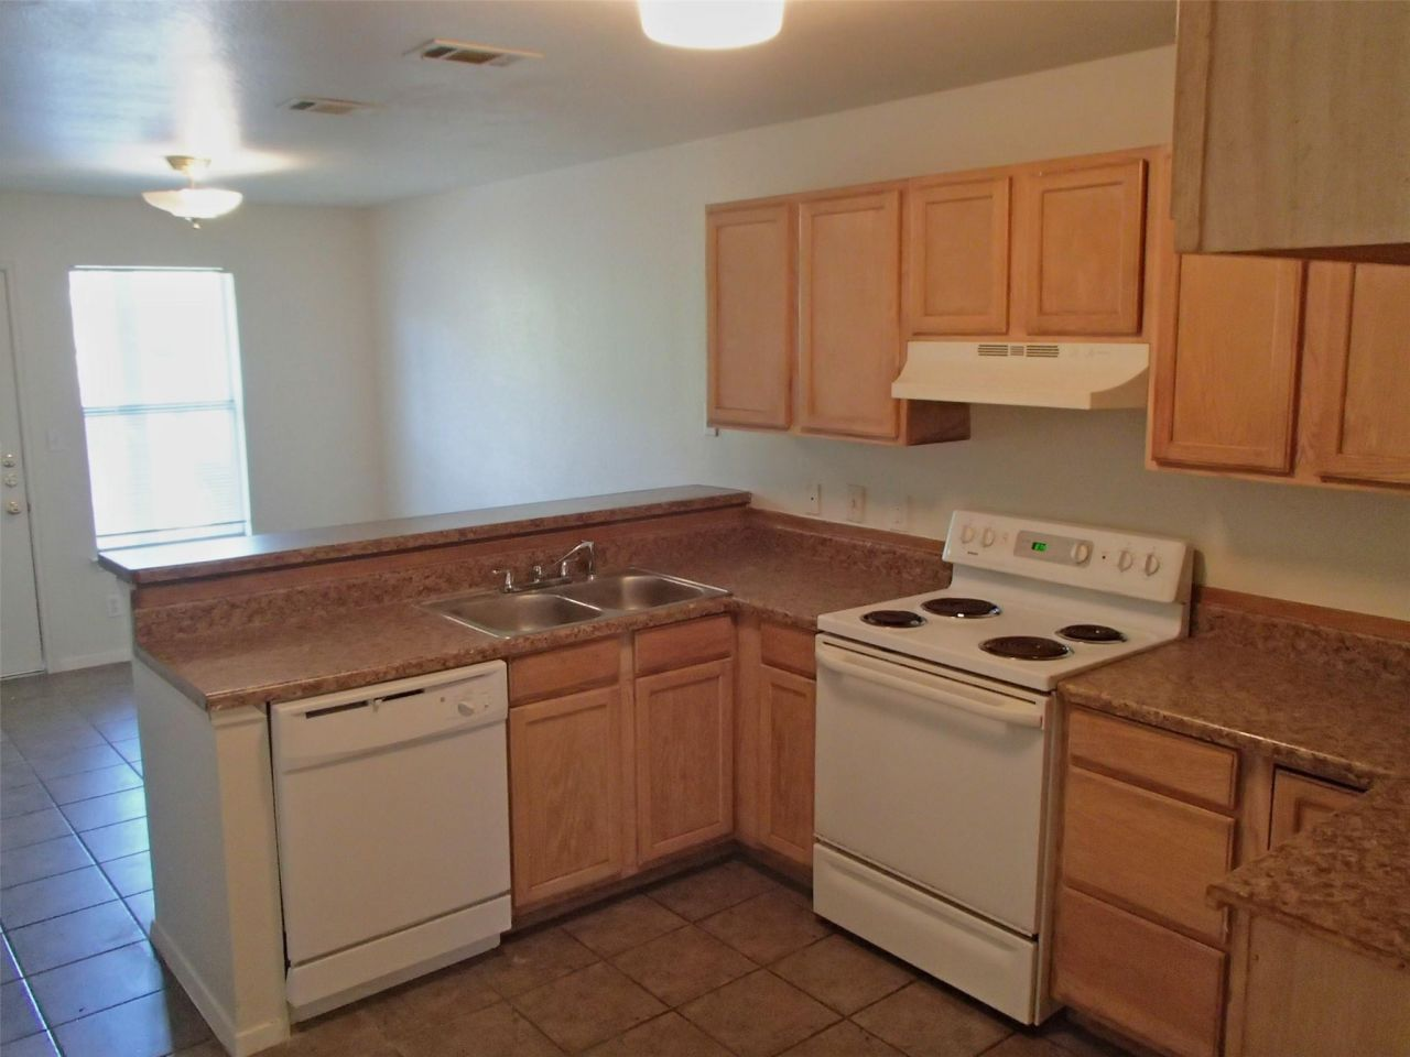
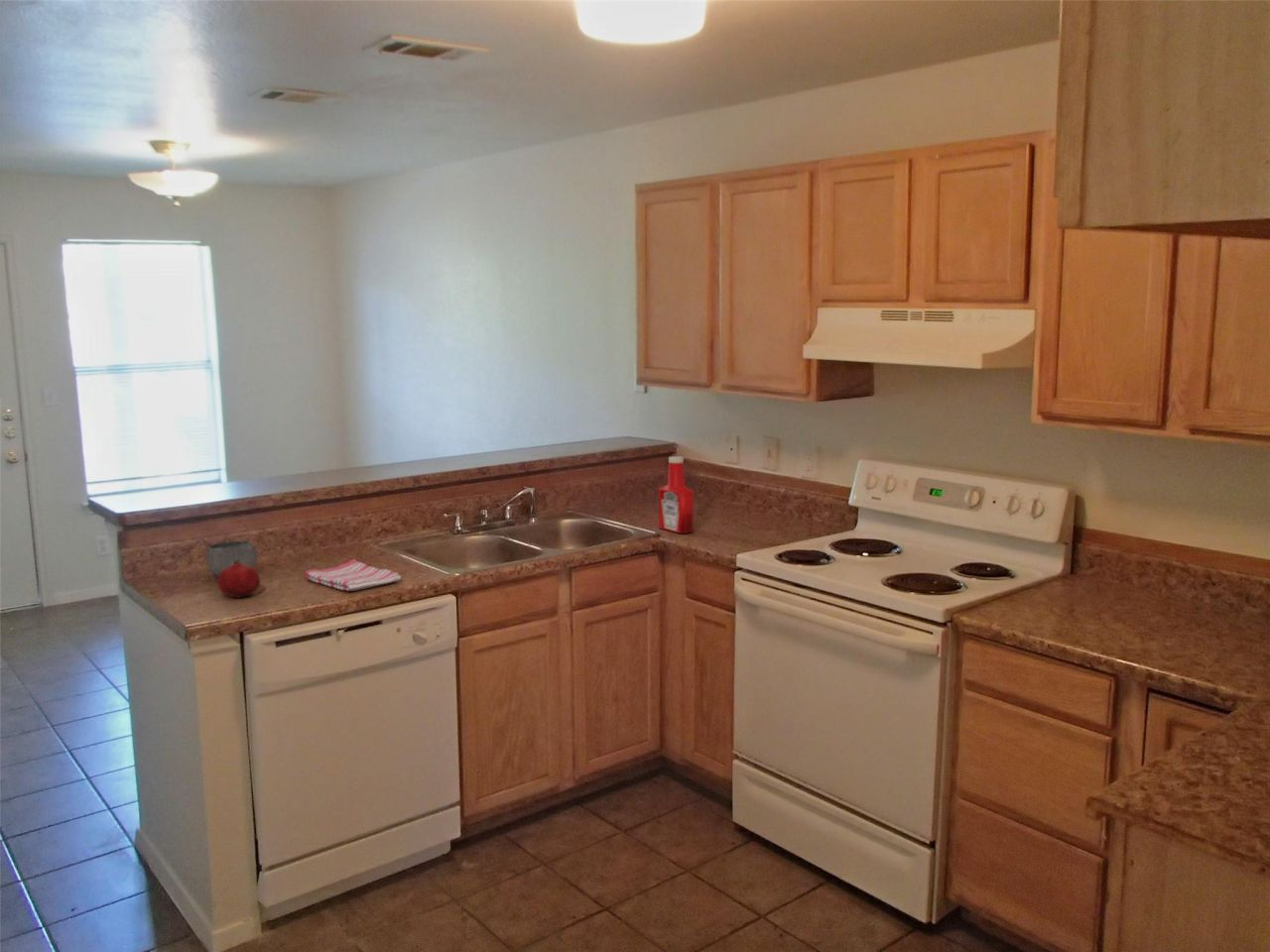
+ dish towel [304,558,402,592]
+ fruit [216,559,261,599]
+ soap bottle [658,455,695,535]
+ bowl [204,539,258,578]
